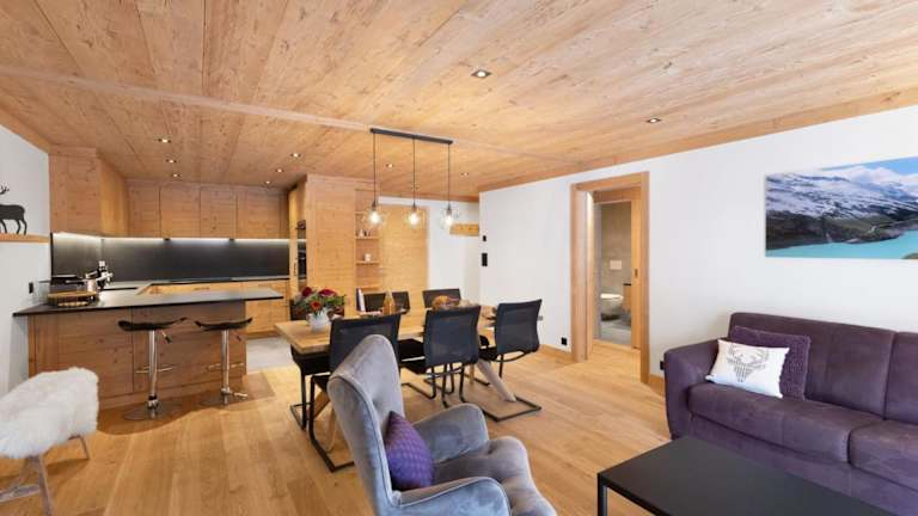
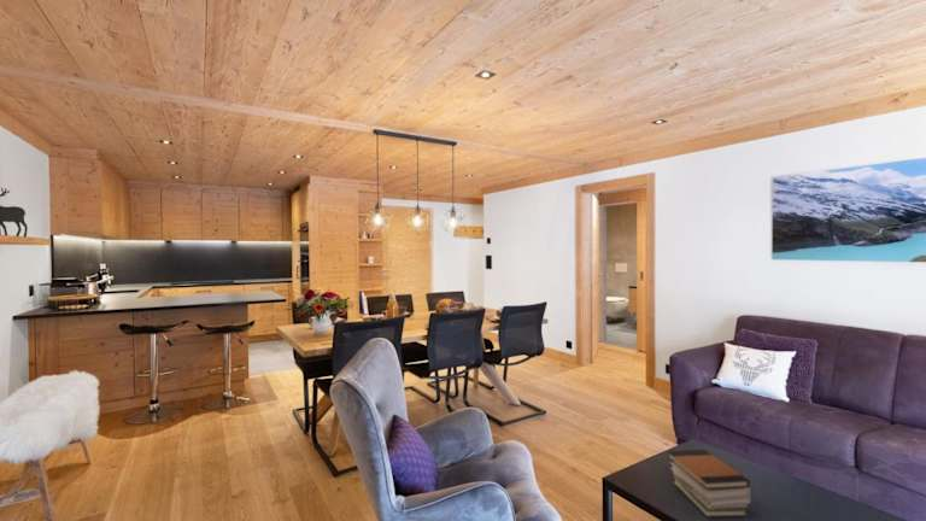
+ book stack [666,449,752,519]
